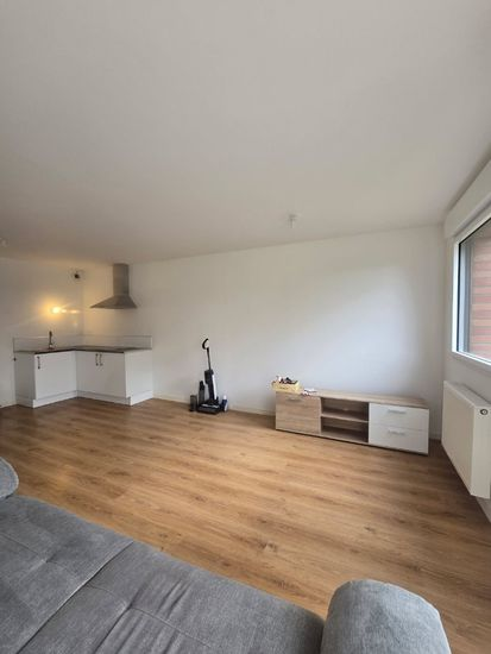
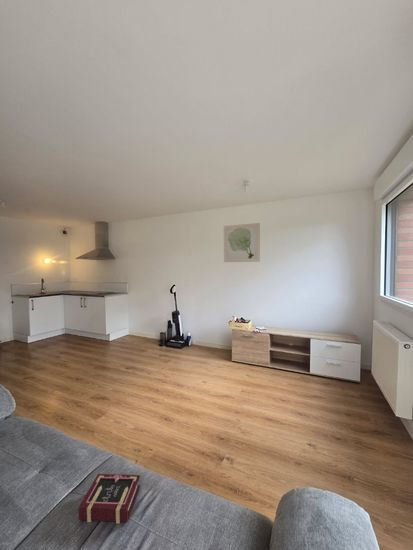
+ wall art [223,222,261,263]
+ book [78,473,141,525]
